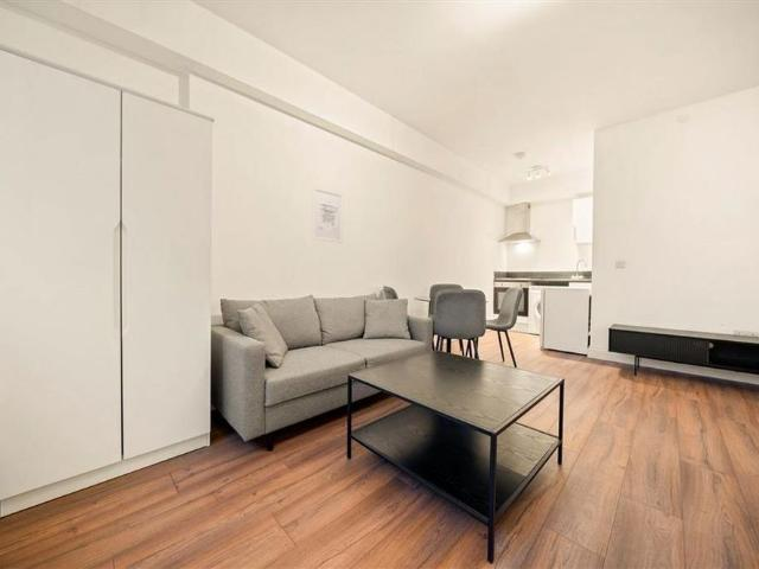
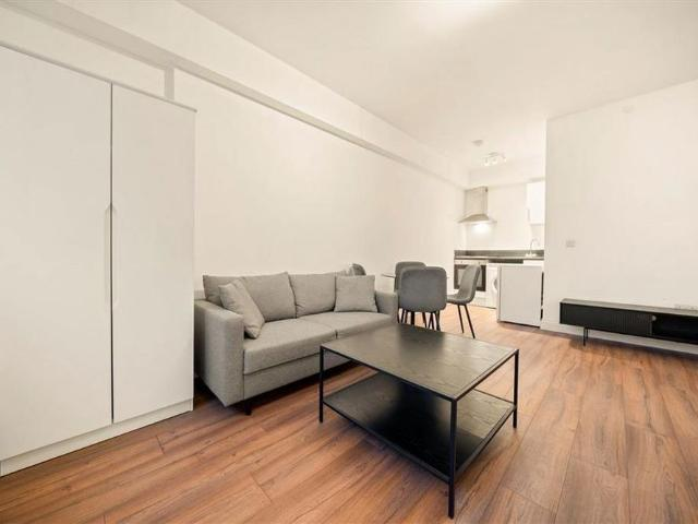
- wall art [311,185,344,244]
